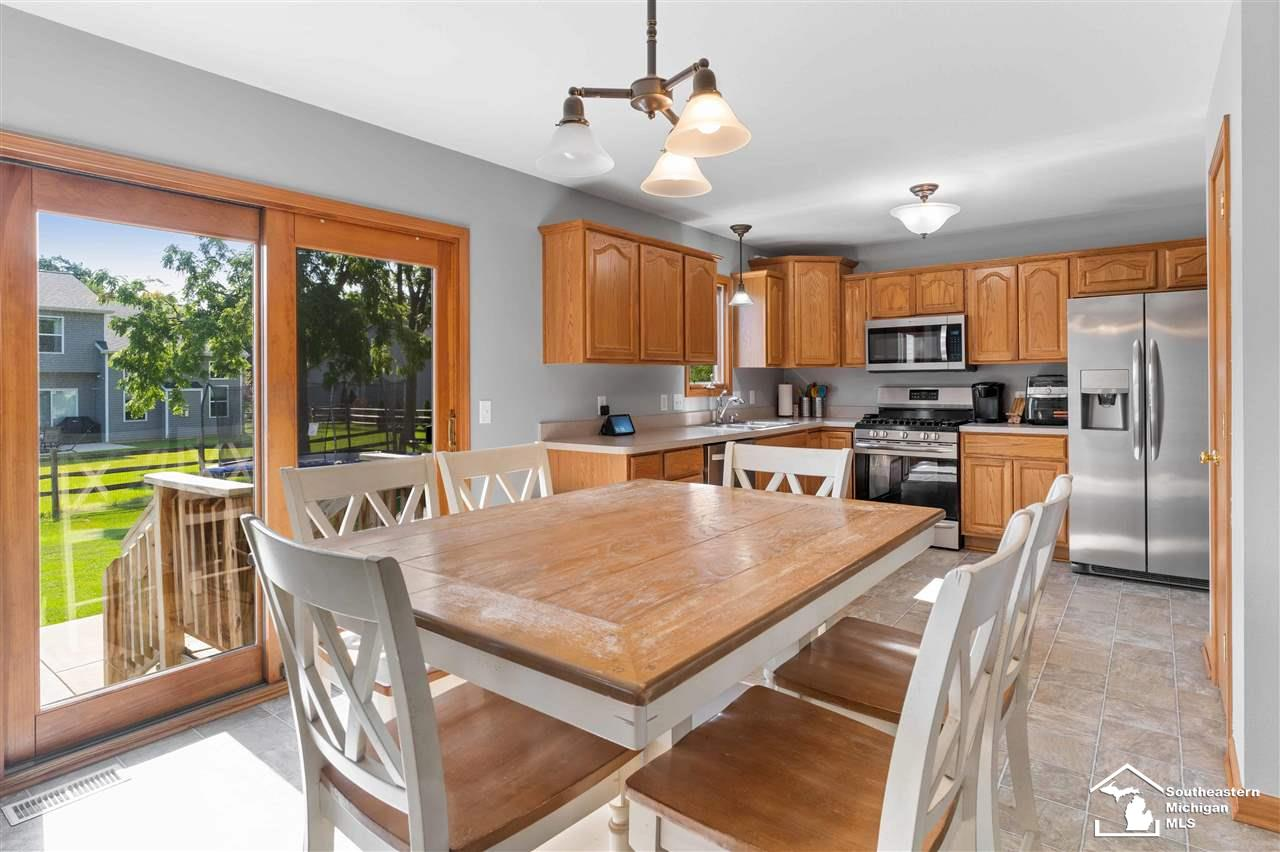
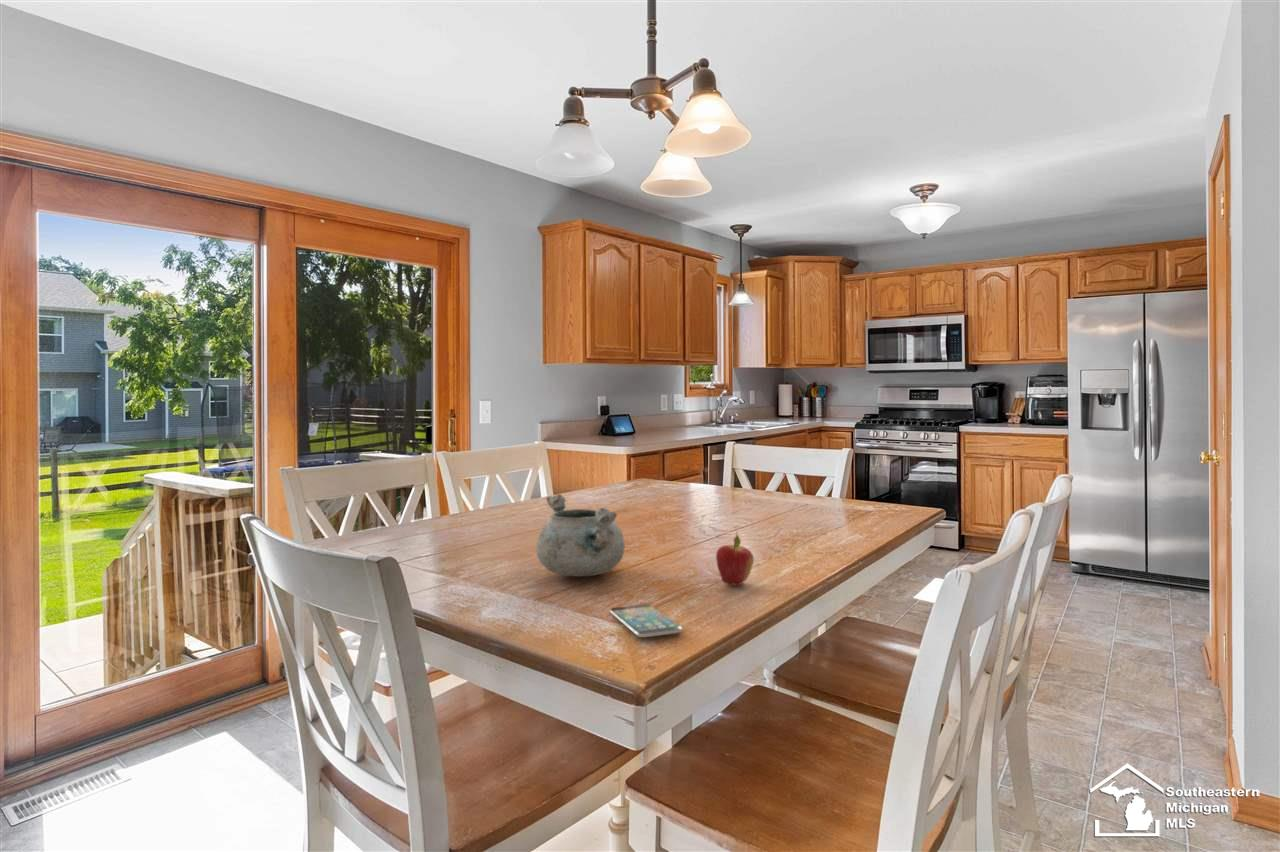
+ fruit [715,531,755,587]
+ smartphone [609,604,684,638]
+ decorative bowl [535,493,626,578]
